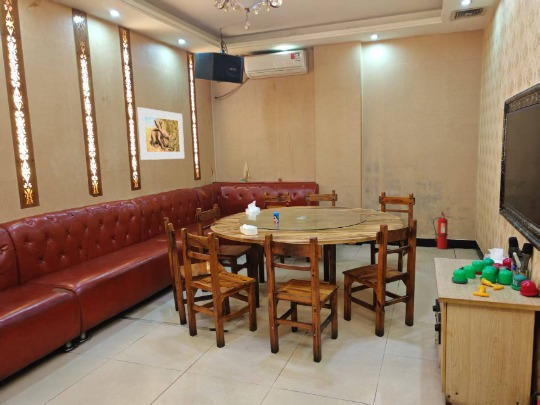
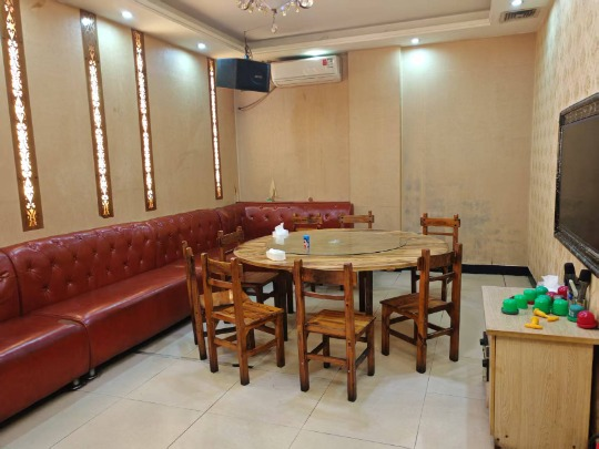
- fire extinguisher [432,211,451,250]
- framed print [137,106,185,161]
